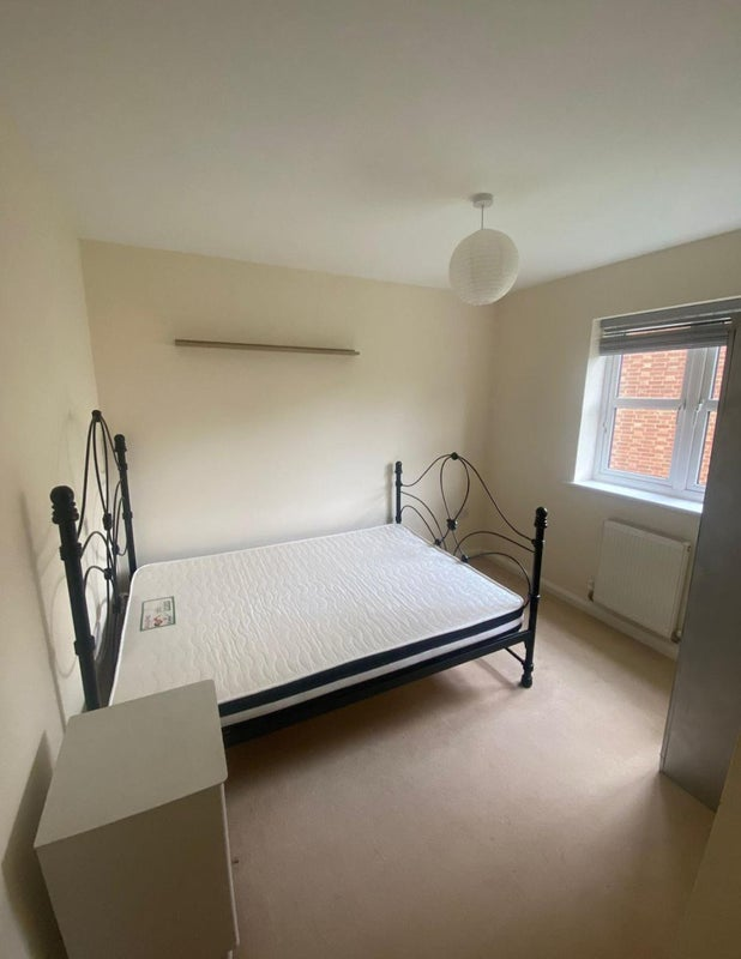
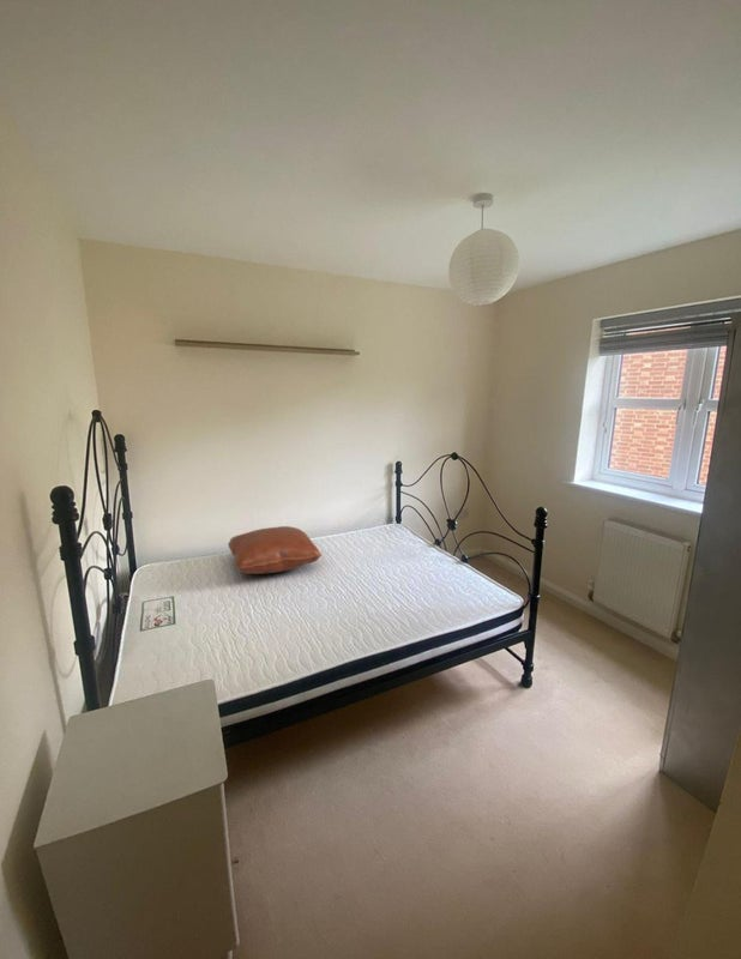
+ pillow [227,525,323,575]
